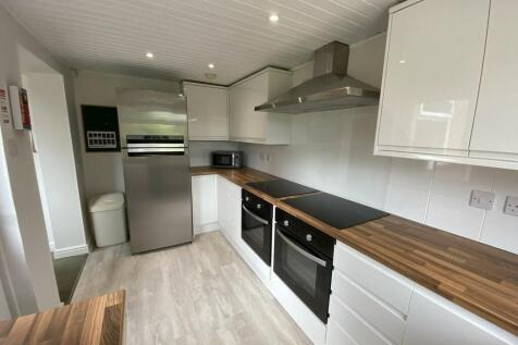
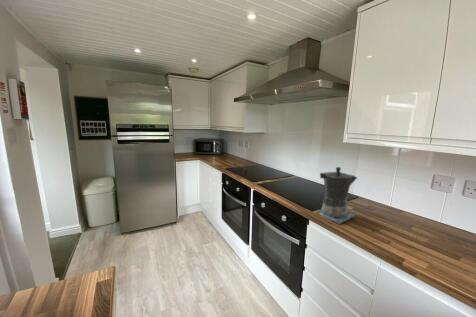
+ coffee maker [314,166,358,225]
